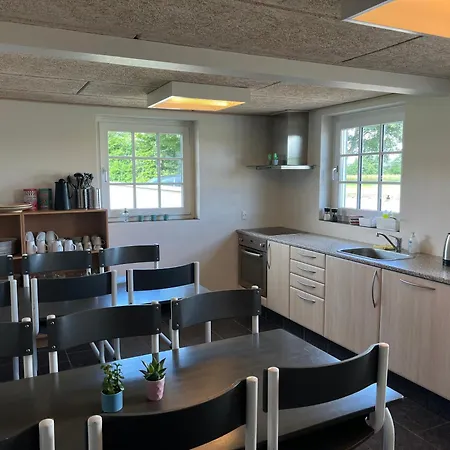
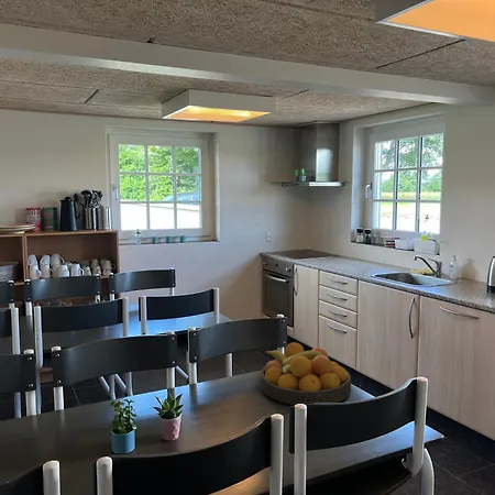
+ fruit bowl [260,342,352,406]
